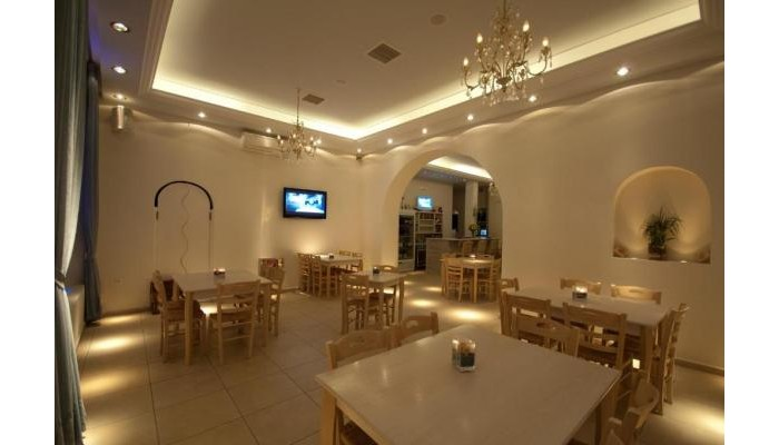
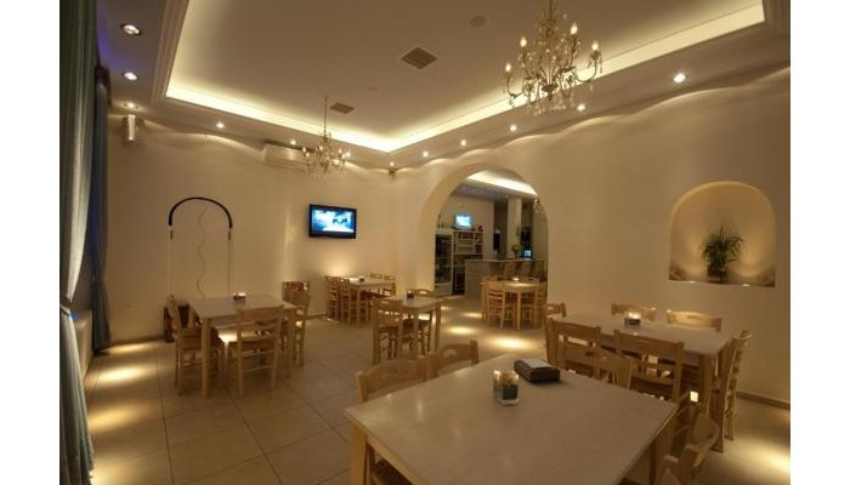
+ napkin holder [512,358,562,383]
